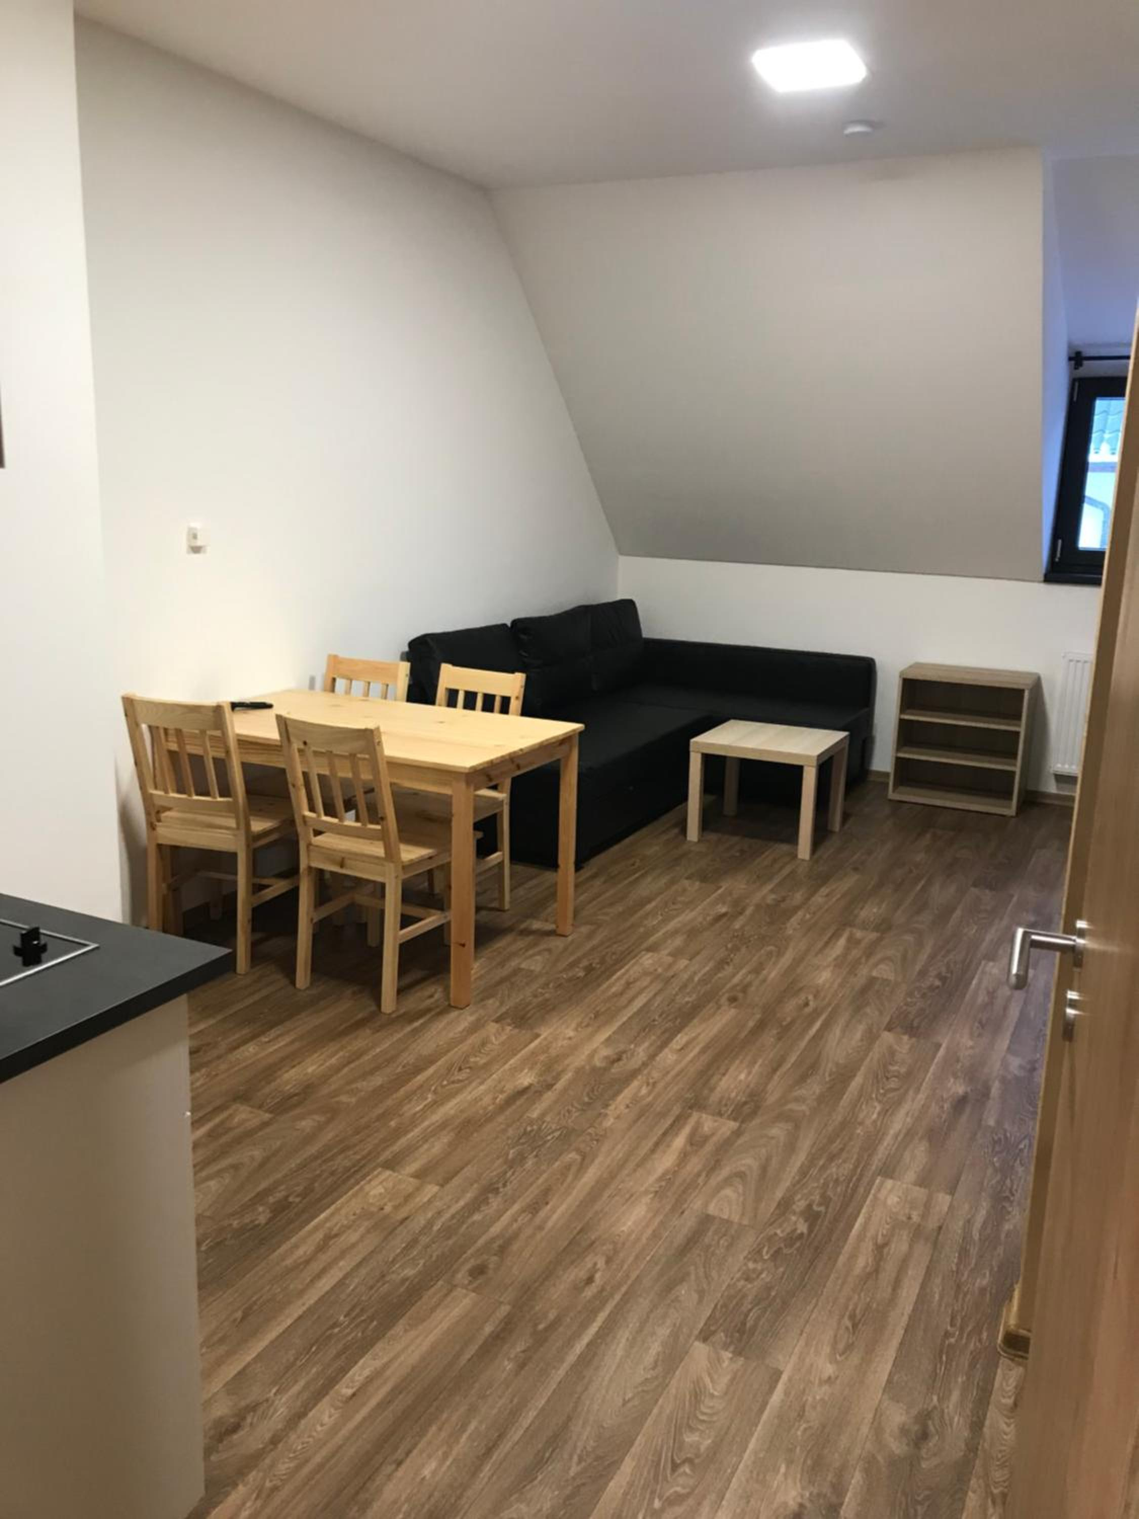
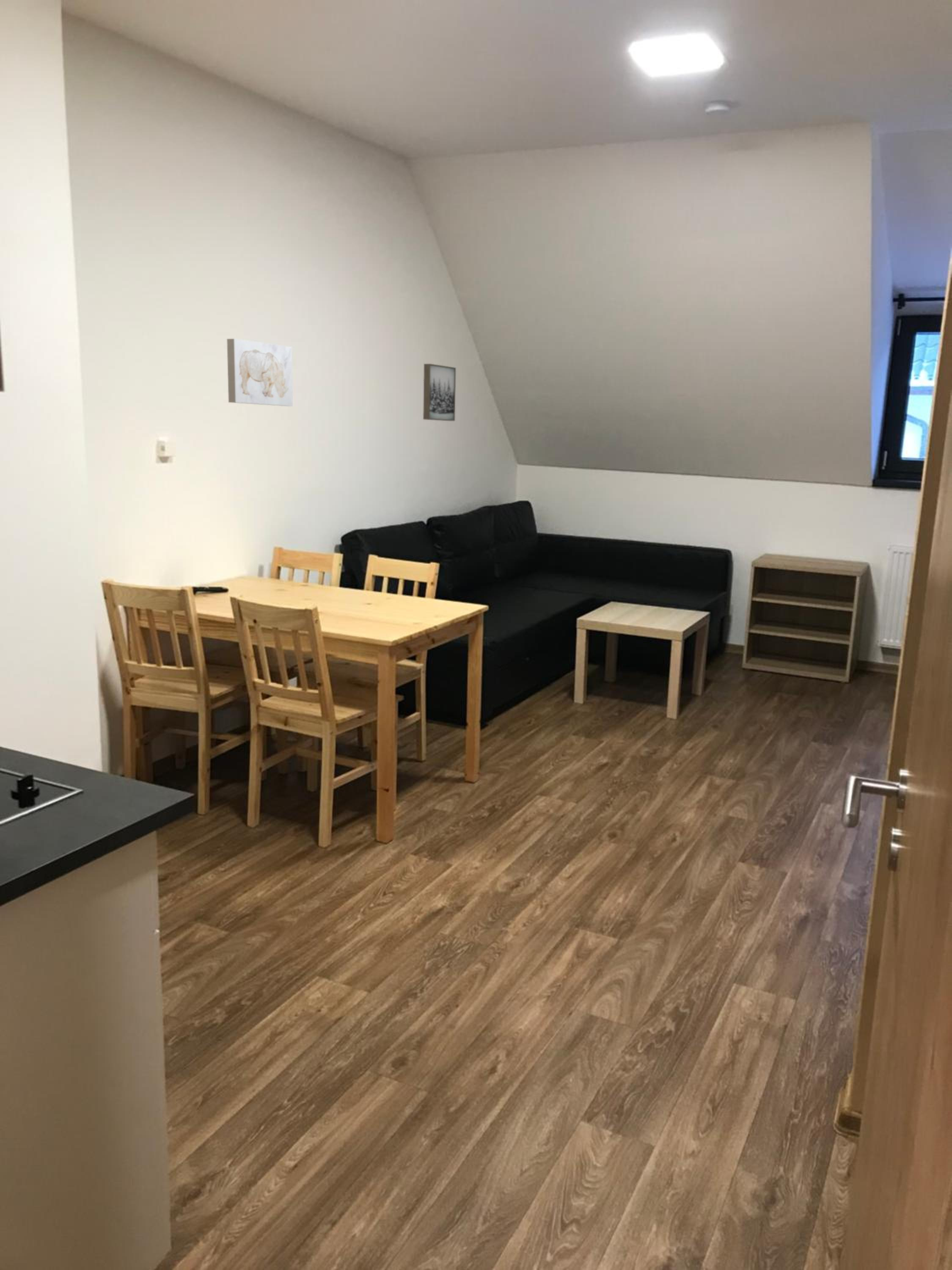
+ wall art [423,363,456,422]
+ wall art [226,338,293,406]
